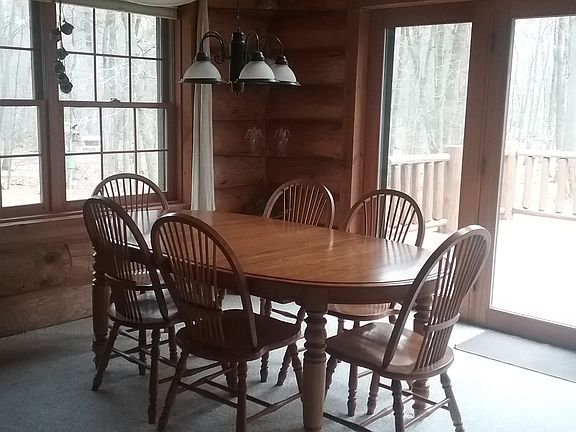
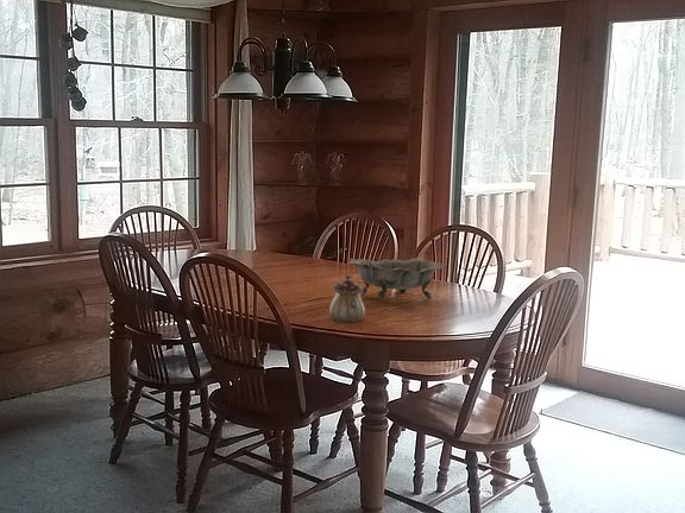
+ decorative bowl [347,256,446,300]
+ teapot [328,274,366,323]
